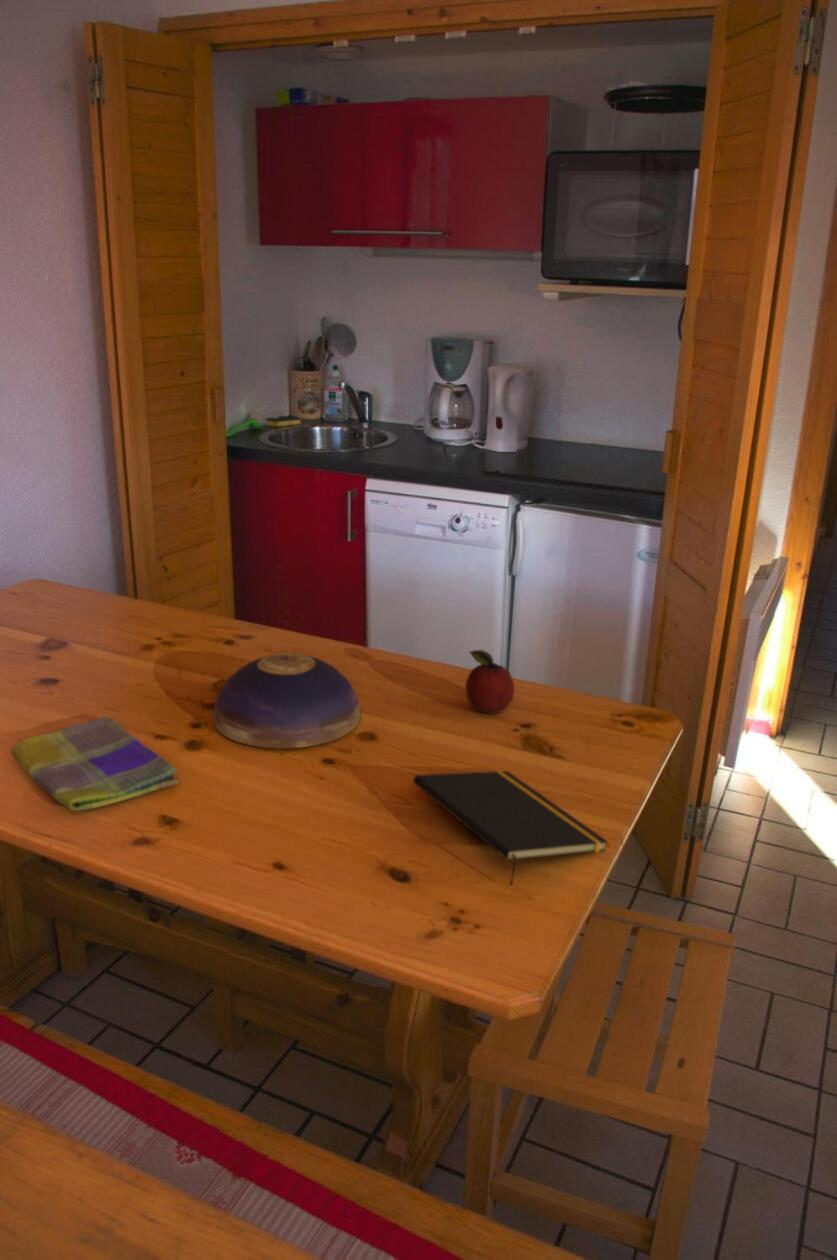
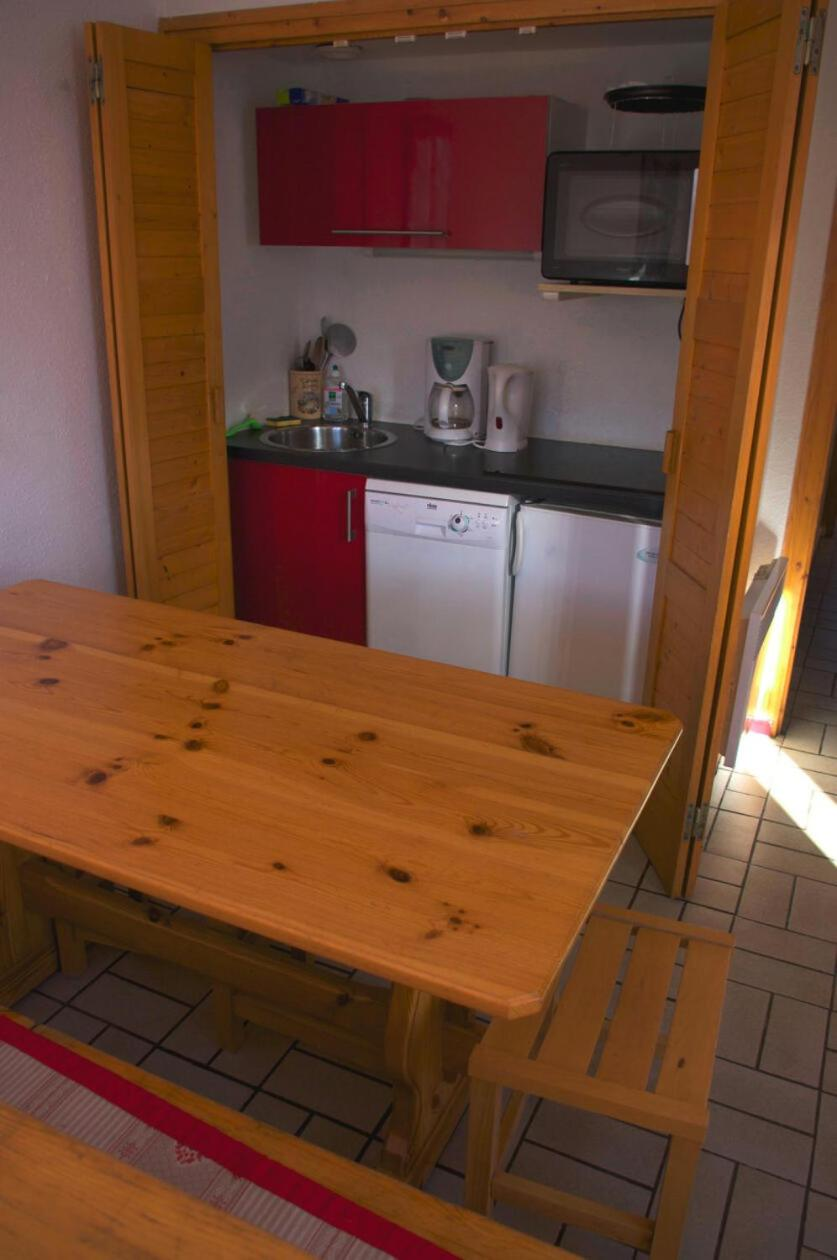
- dish towel [10,716,179,812]
- decorative bowl [212,652,362,749]
- notepad [412,770,609,886]
- fruit [465,649,515,715]
